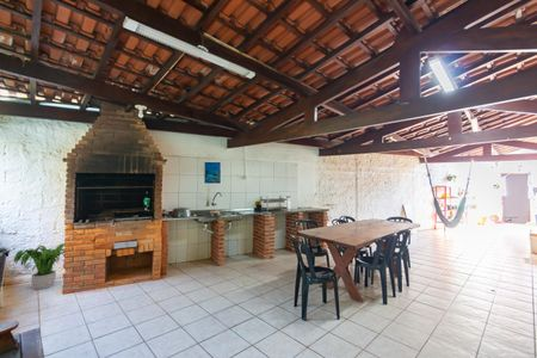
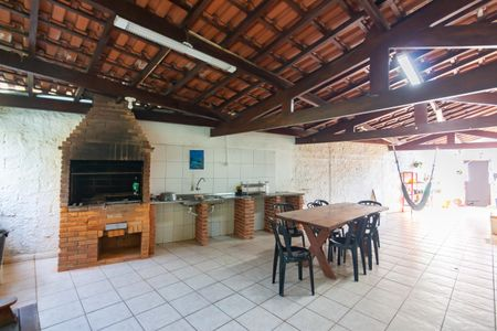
- potted plant [13,242,66,291]
